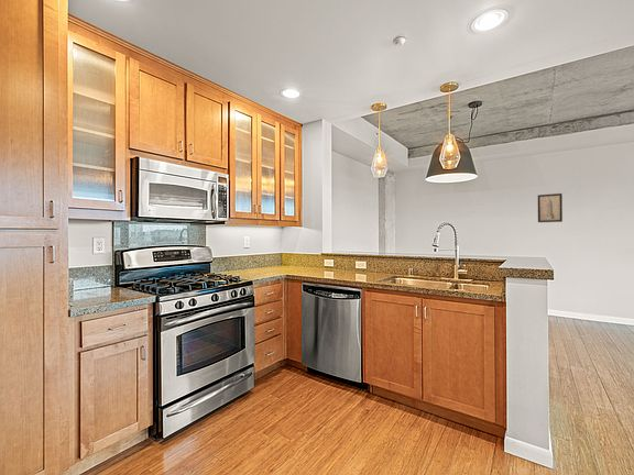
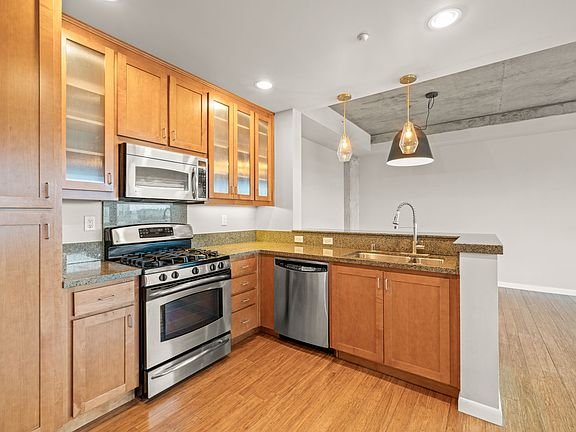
- wall art [537,192,564,223]
